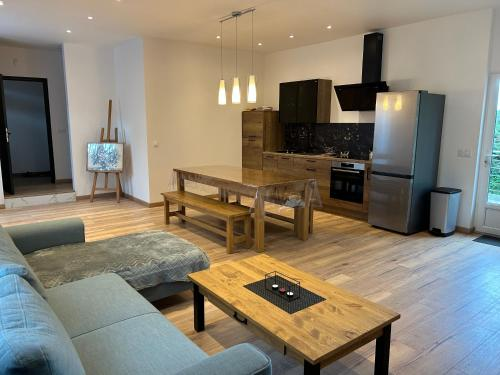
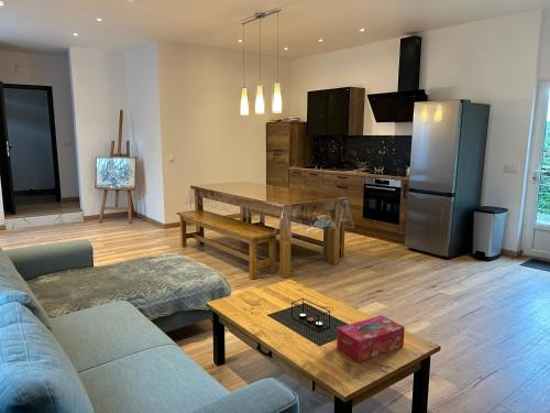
+ tissue box [336,314,406,363]
